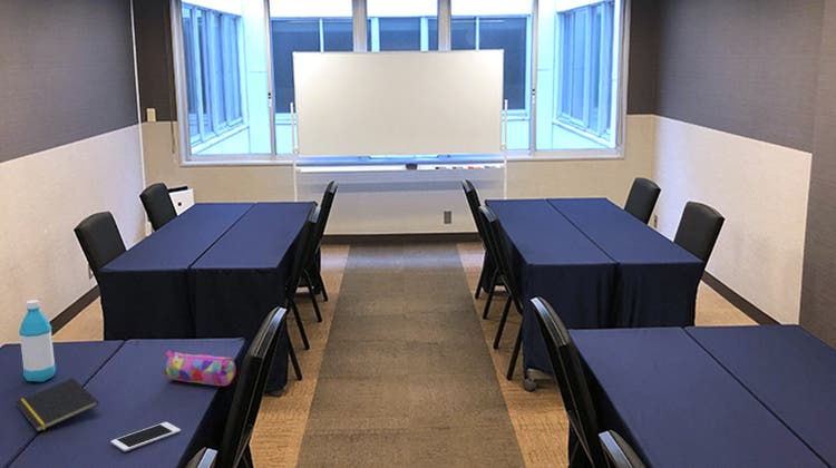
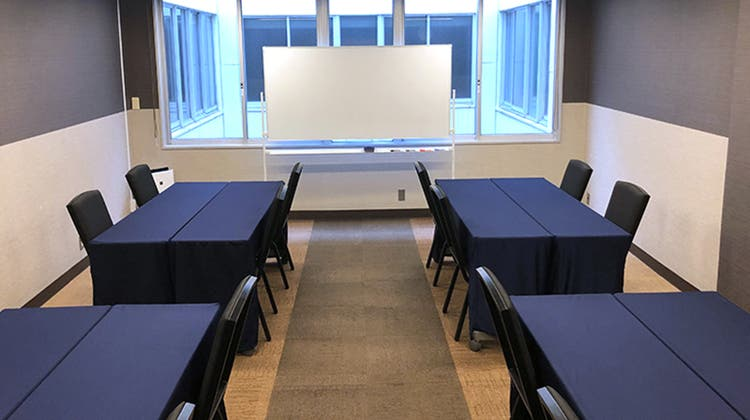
- water bottle [18,299,57,383]
- notepad [14,377,100,432]
- cell phone [110,421,182,452]
- pencil case [161,350,236,387]
